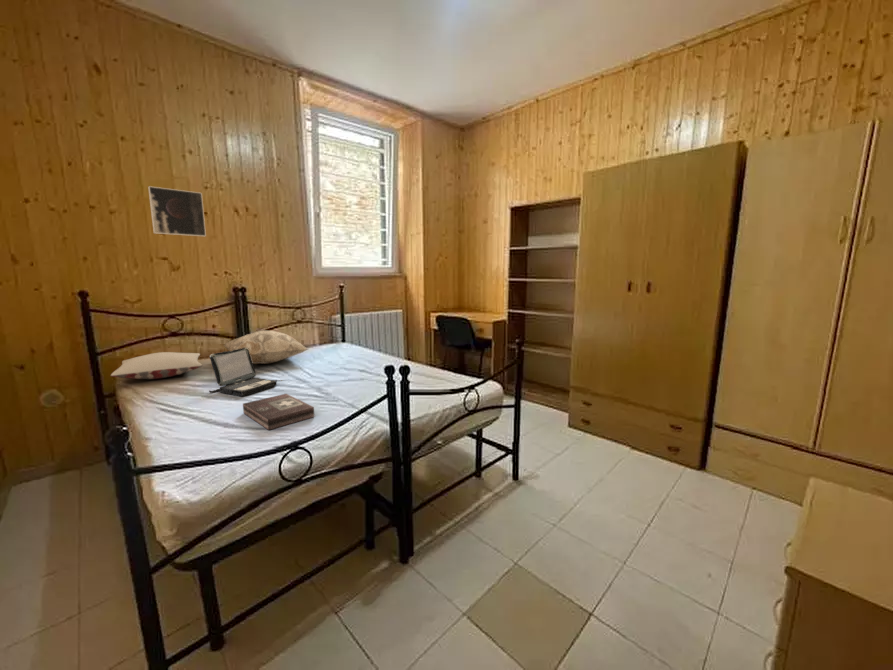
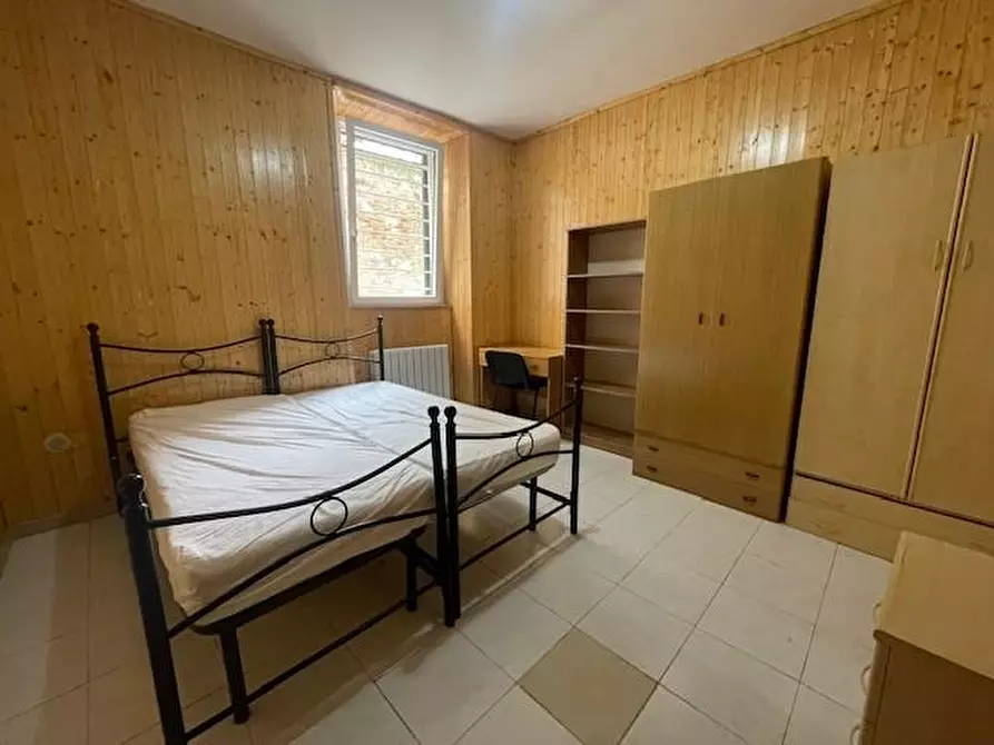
- decorative pillow [223,329,309,365]
- laptop [208,348,278,397]
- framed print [147,185,207,237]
- pillow [110,351,203,380]
- first aid kit [242,393,315,431]
